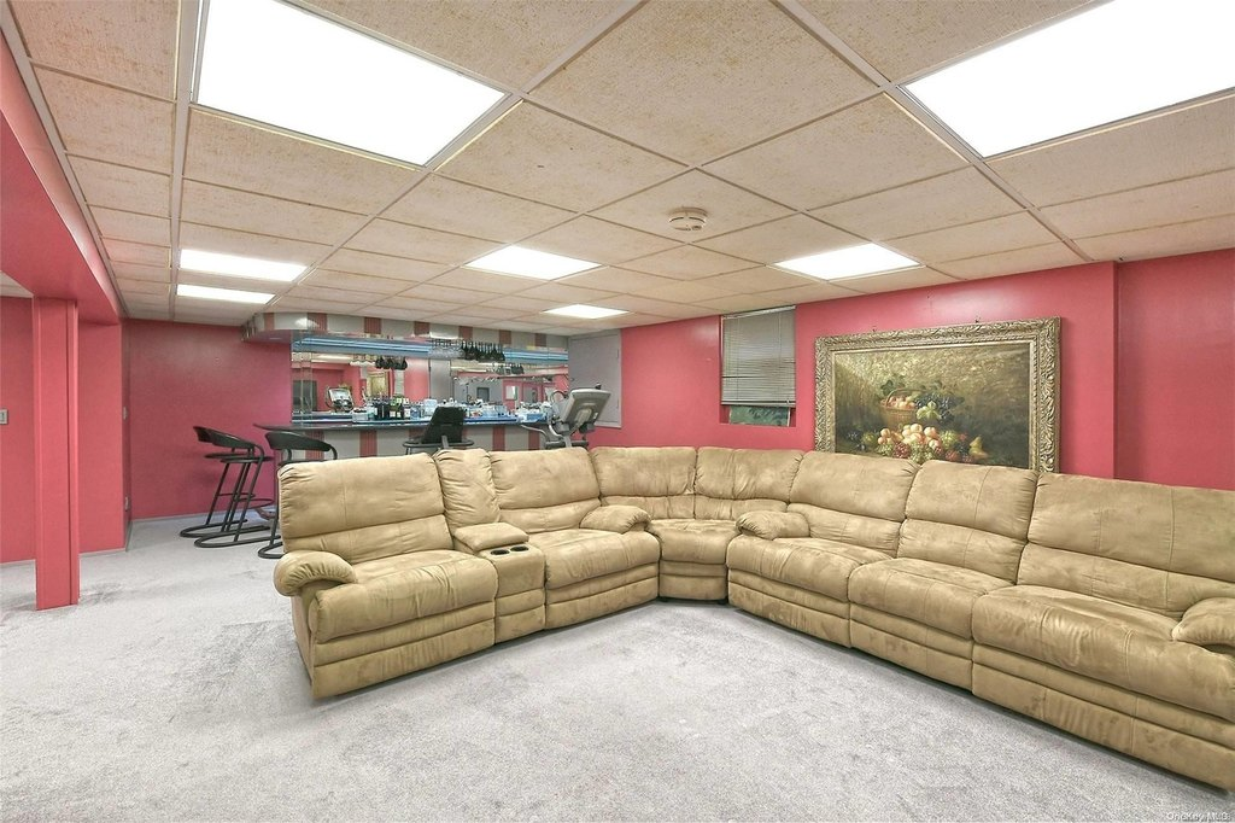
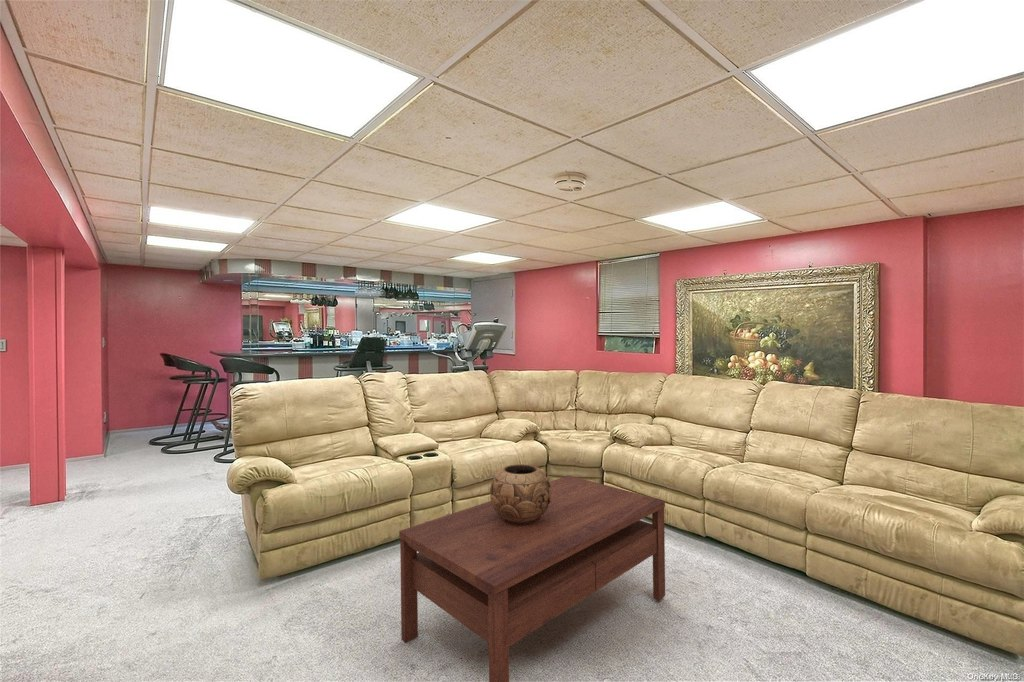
+ coffee table [398,475,666,682]
+ decorative bowl [489,463,552,523]
